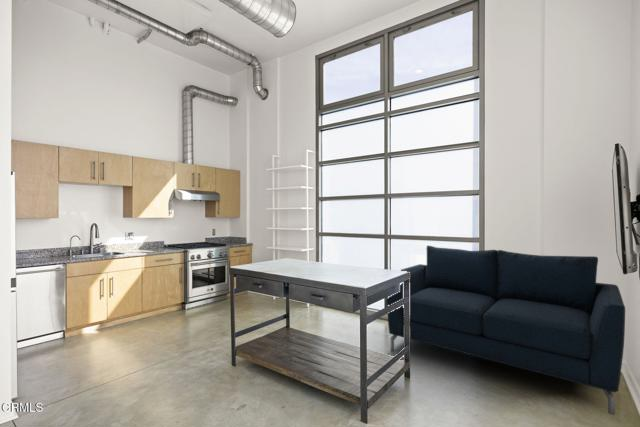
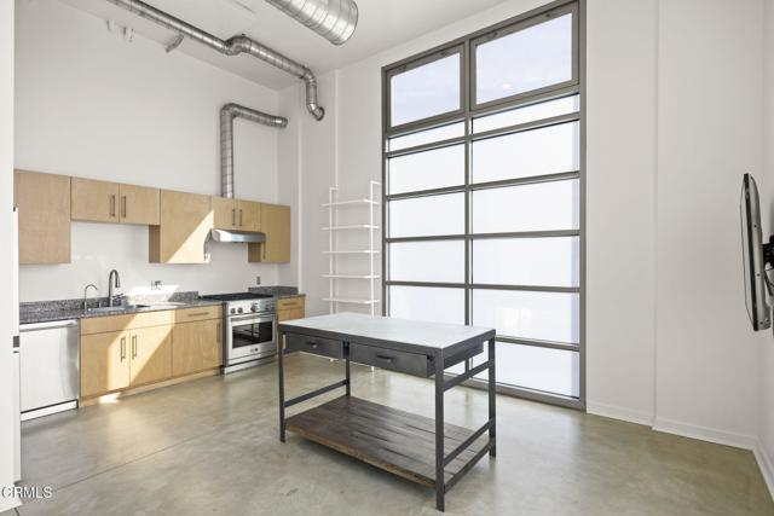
- sofa [385,245,626,416]
